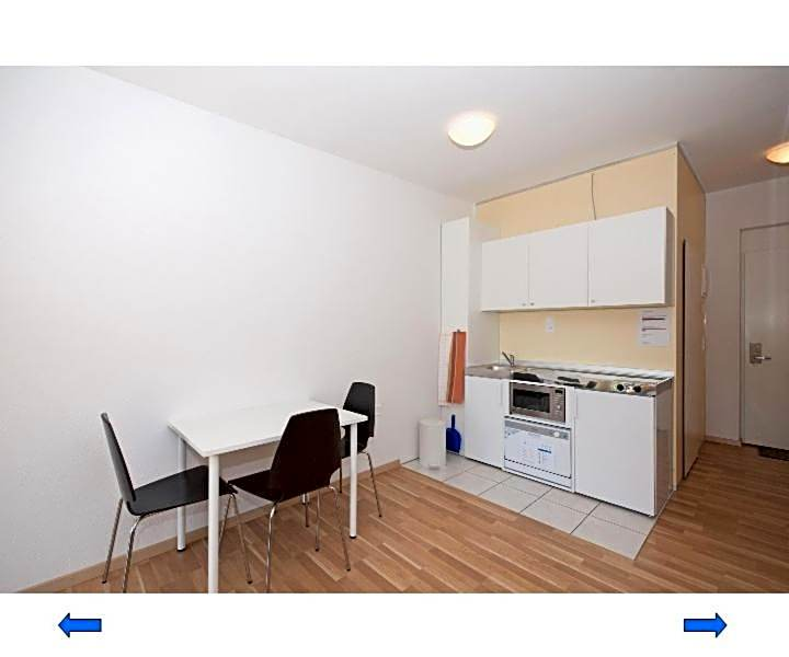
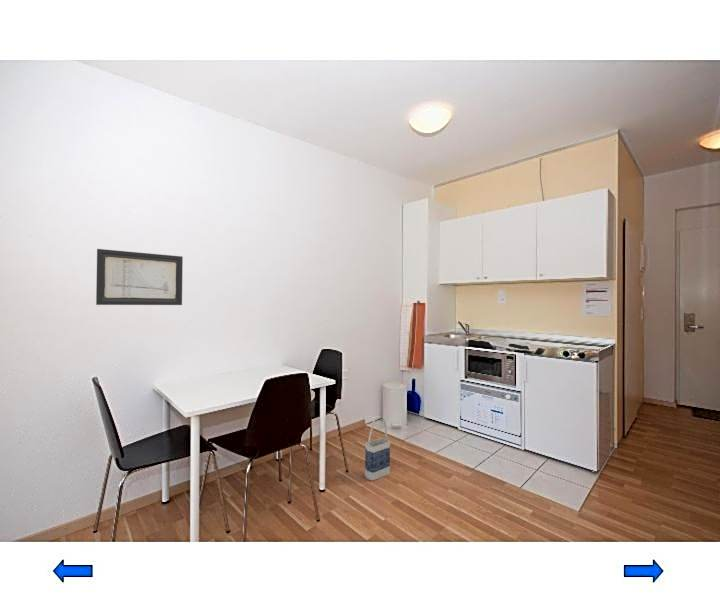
+ bag [364,415,391,482]
+ wall art [95,248,184,306]
